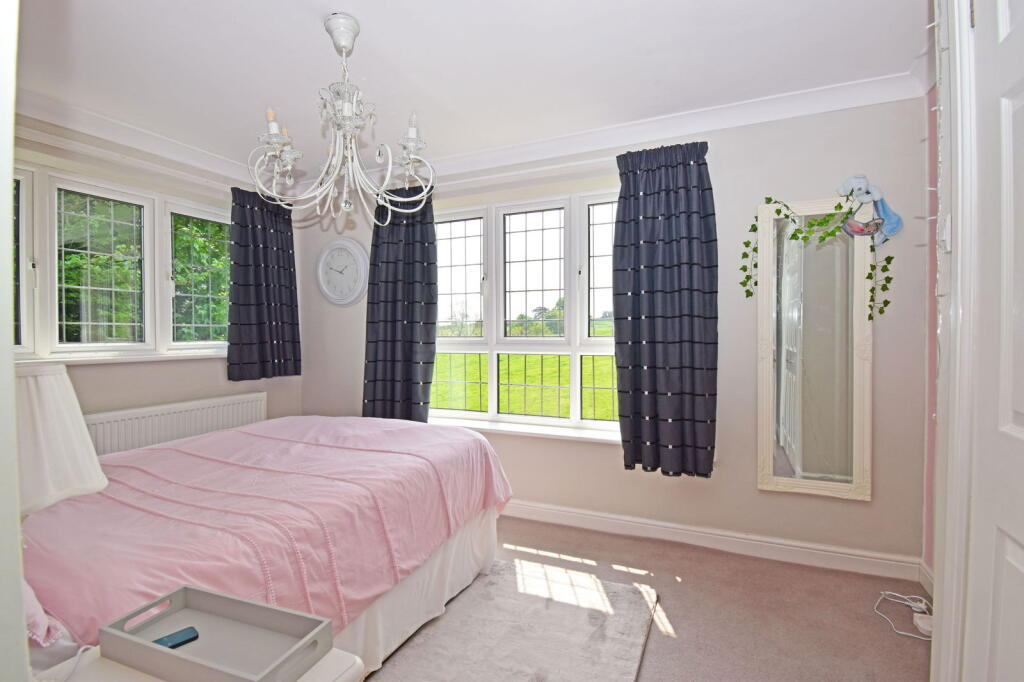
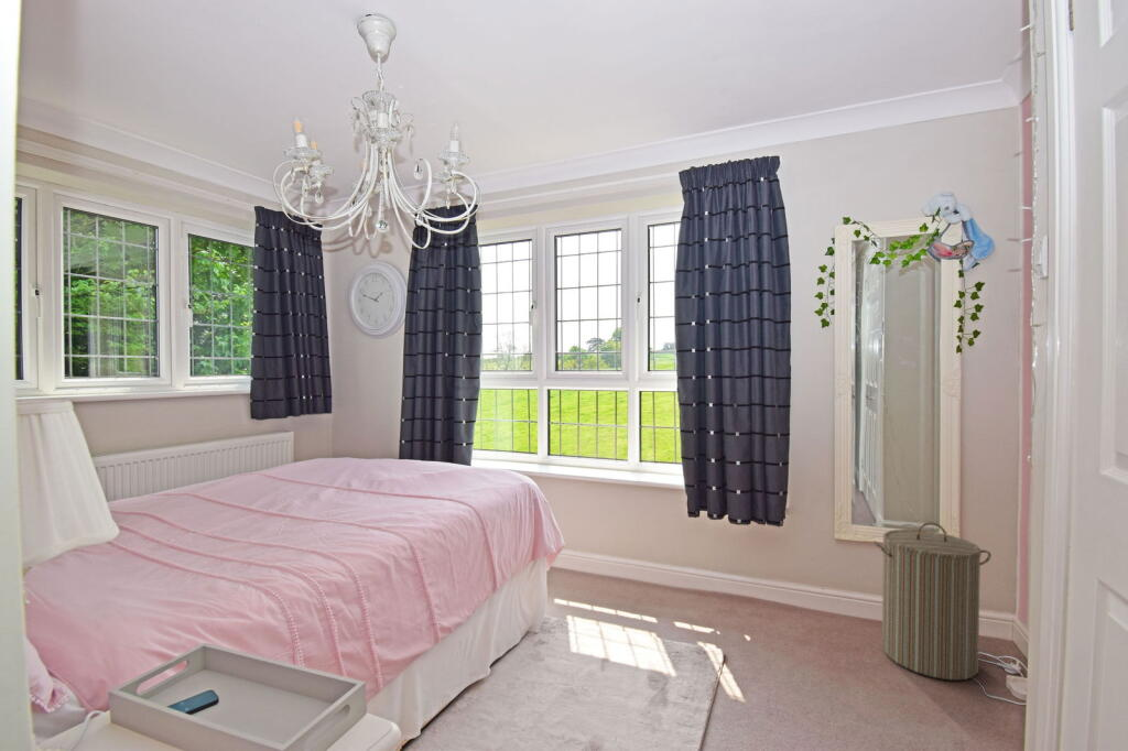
+ laundry hamper [872,521,993,682]
